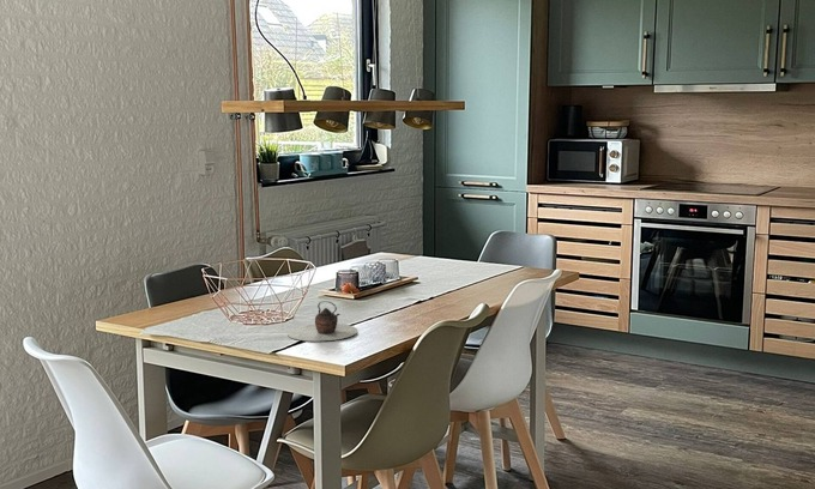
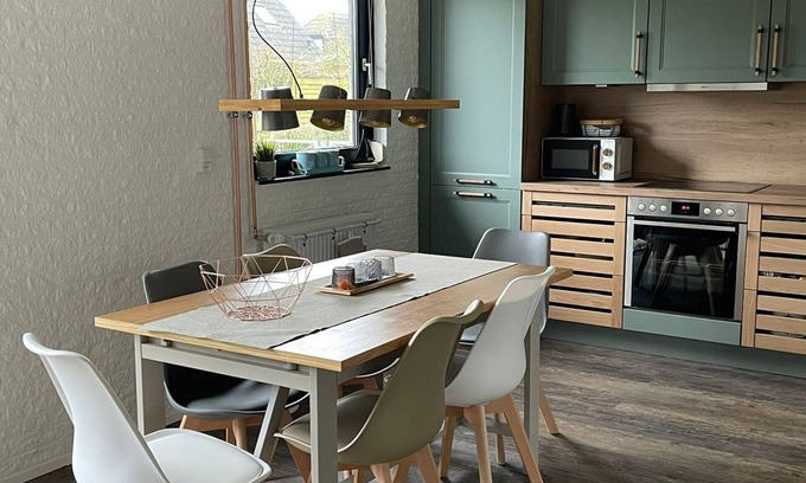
- teapot [286,300,358,343]
